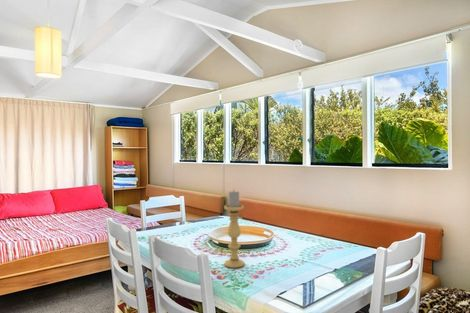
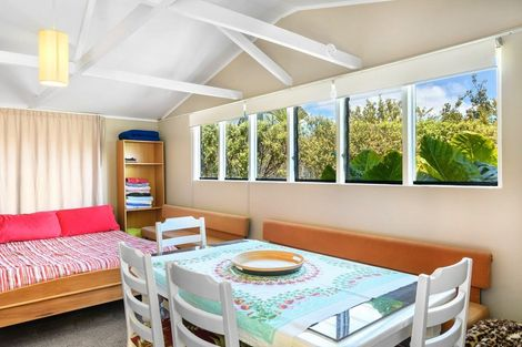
- candle holder [223,190,246,269]
